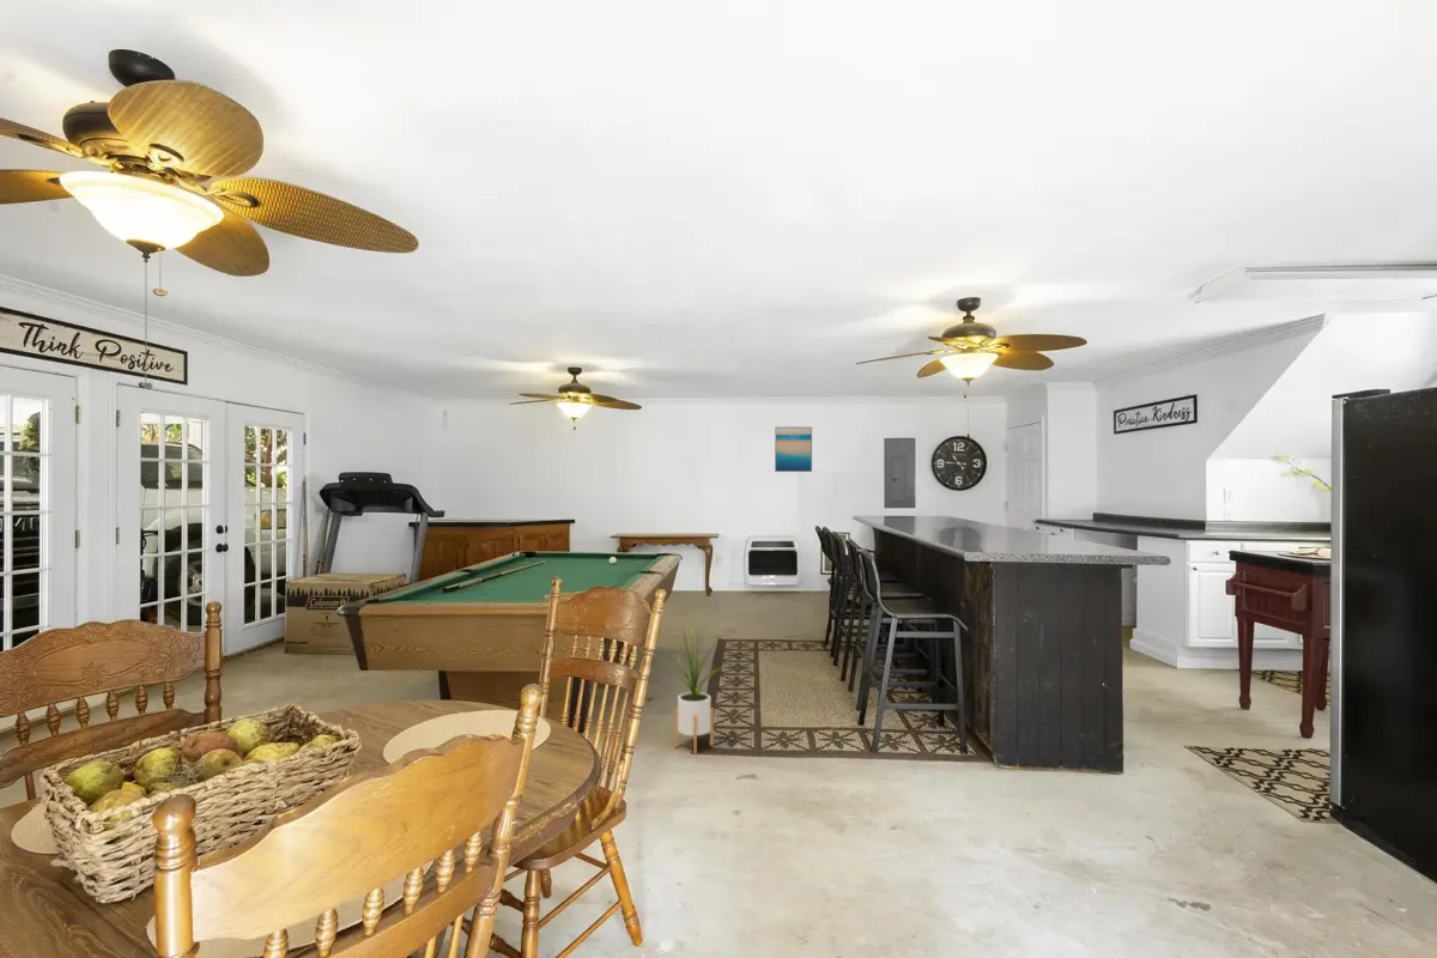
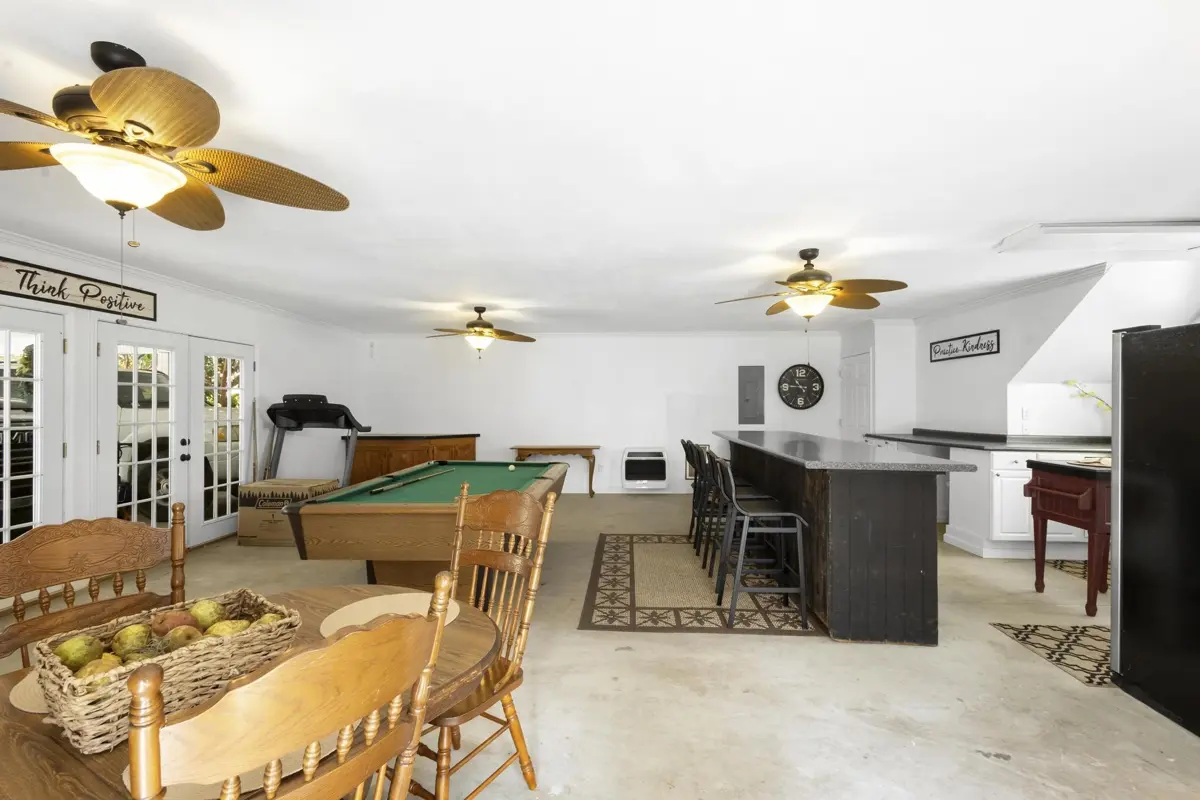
- wall art [774,425,813,473]
- house plant [661,616,730,756]
